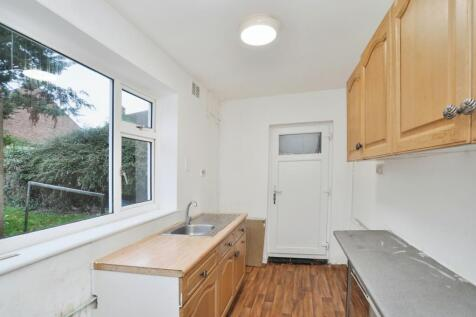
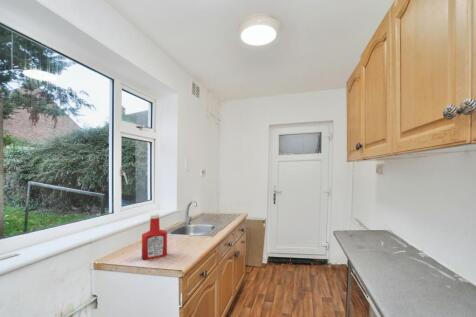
+ soap bottle [141,213,168,261]
